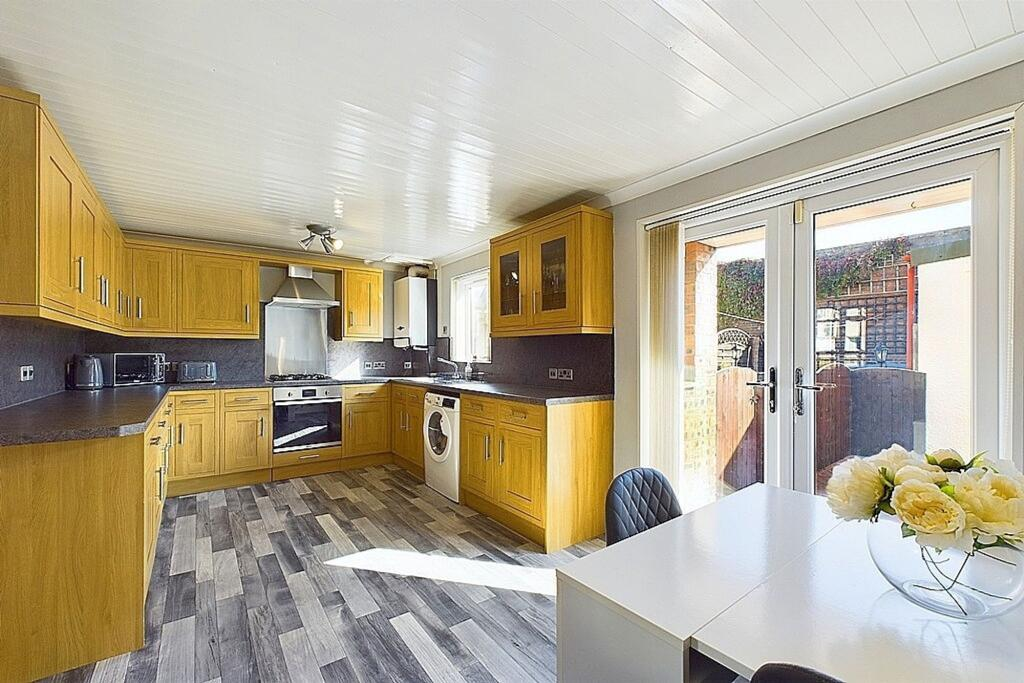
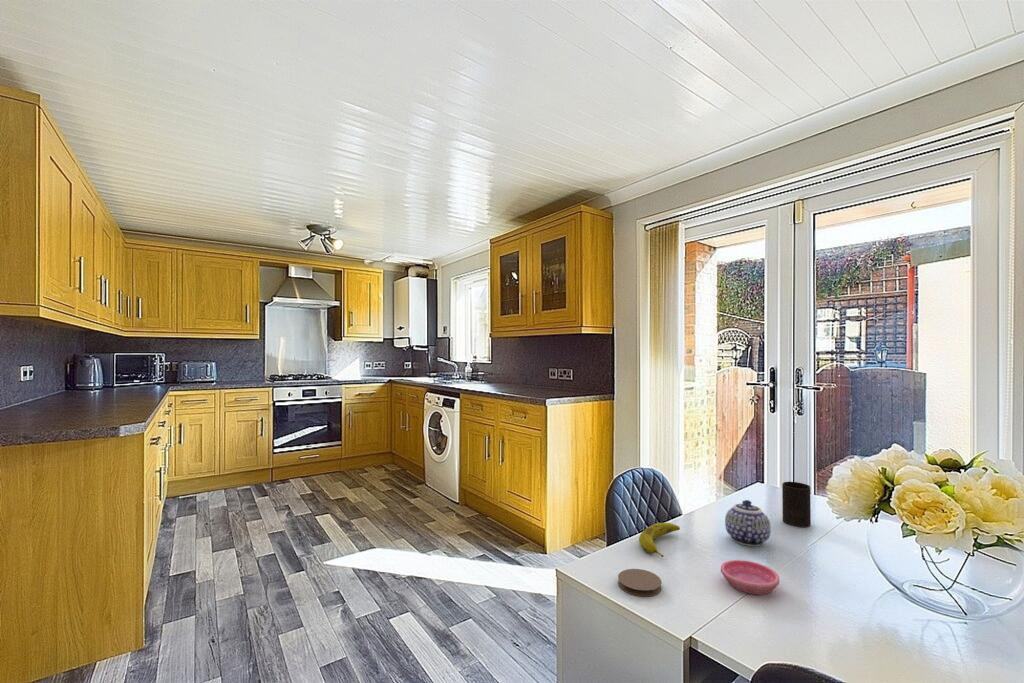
+ cup [781,481,812,528]
+ teapot [724,499,772,547]
+ saucer [720,559,781,595]
+ fruit [638,522,681,558]
+ coaster [617,568,663,597]
